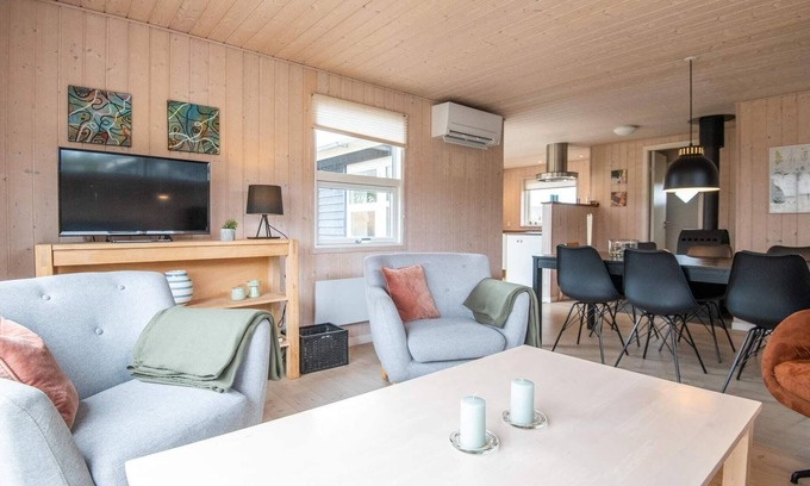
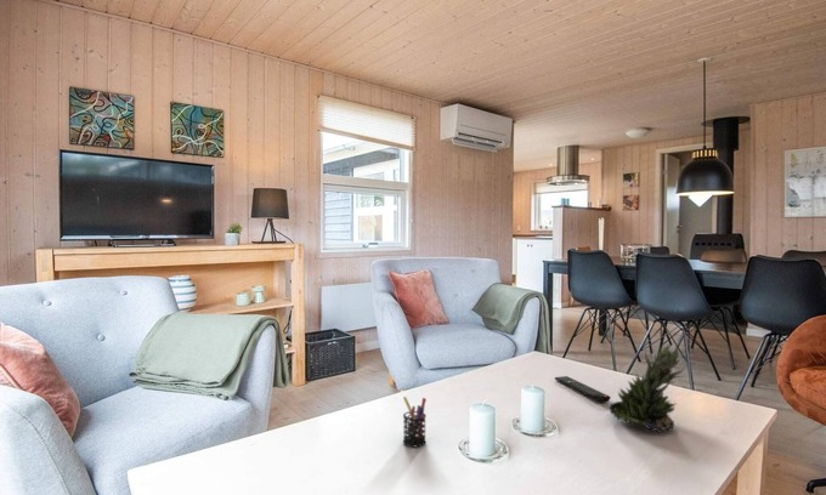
+ pen holder [402,396,428,448]
+ remote control [554,375,611,403]
+ succulent plant [609,343,686,434]
